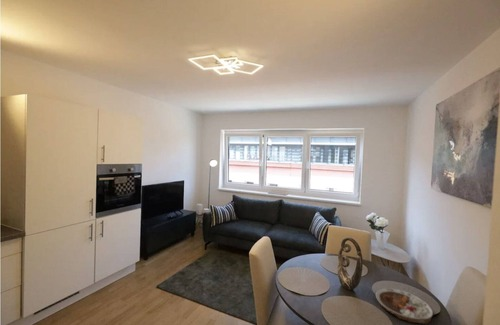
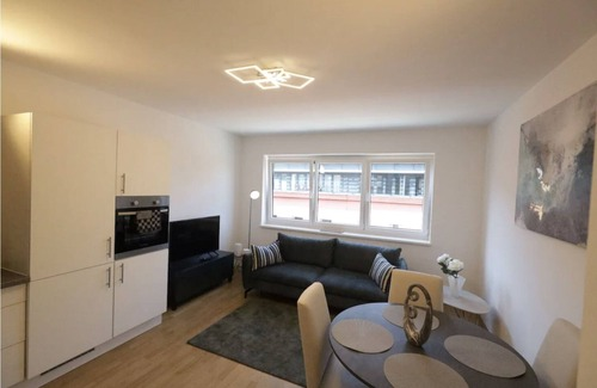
- plate [375,288,434,325]
